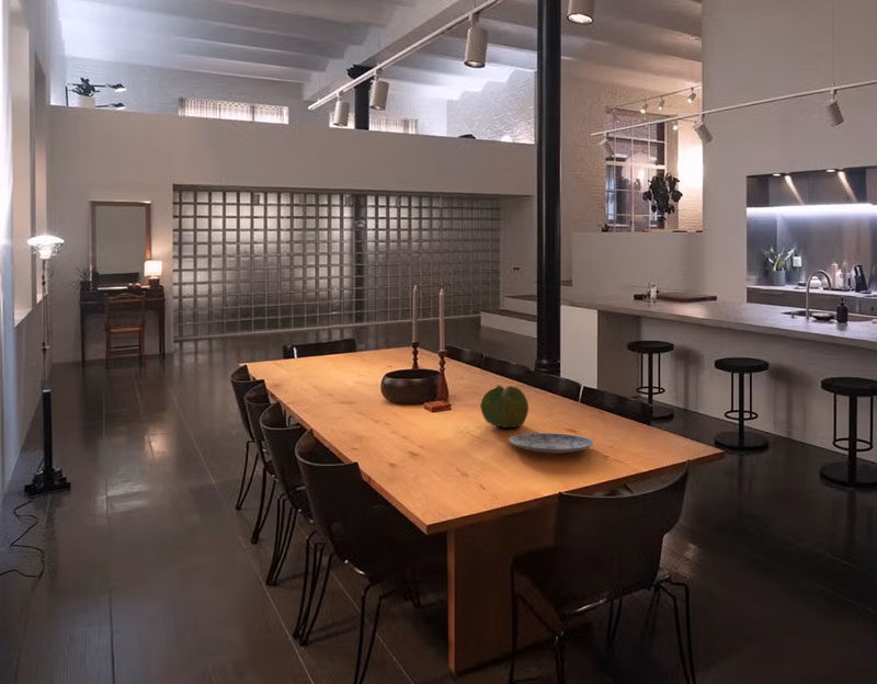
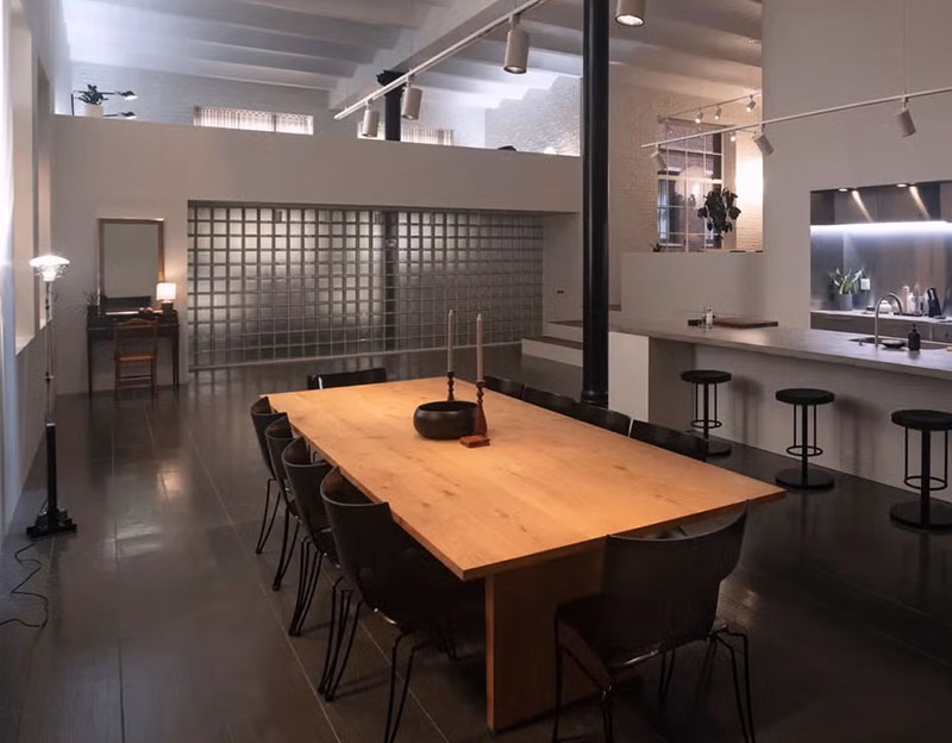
- cabbage [479,384,529,429]
- plate [508,432,595,455]
